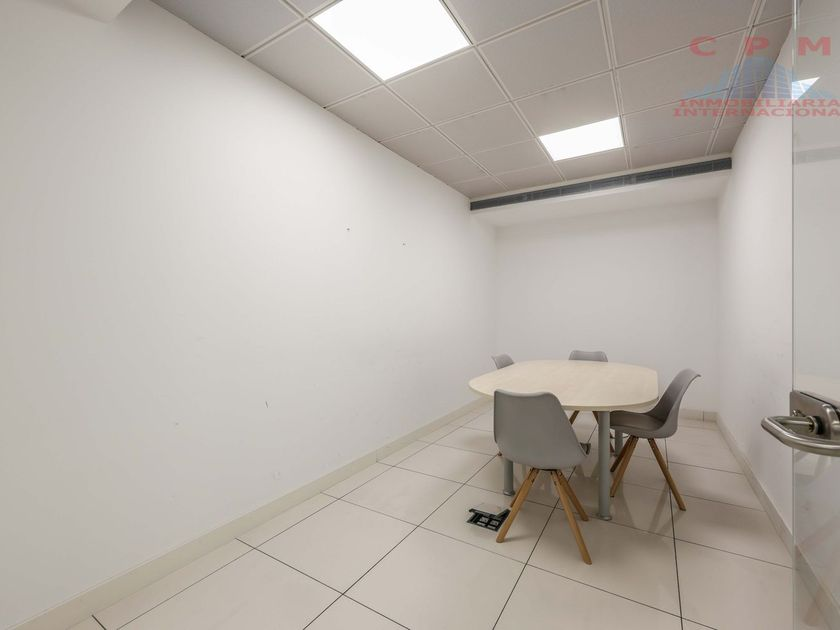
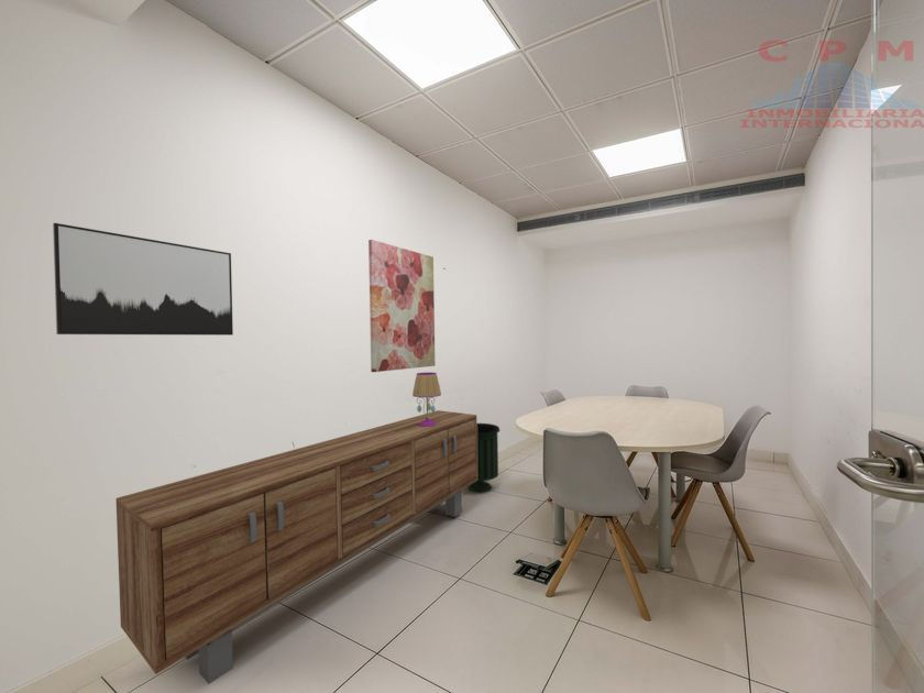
+ sideboard [114,409,477,685]
+ table lamp [411,372,442,427]
+ wall art [52,222,234,337]
+ trash can [466,422,502,493]
+ wall art [367,239,437,373]
